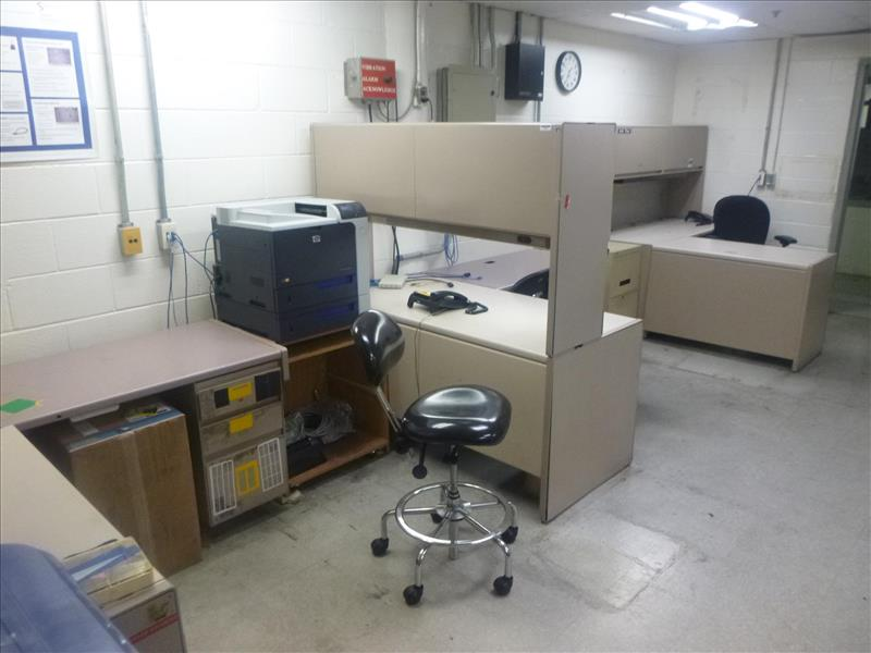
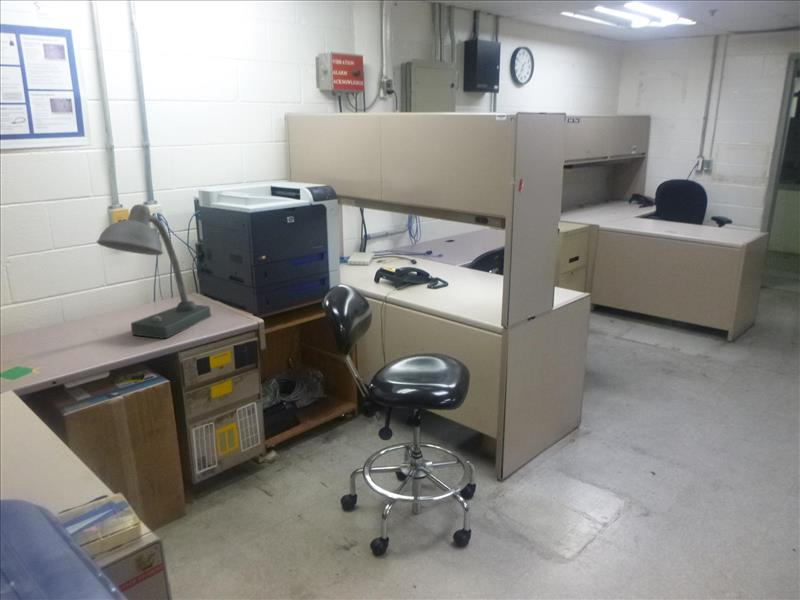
+ desk lamp [95,203,212,340]
